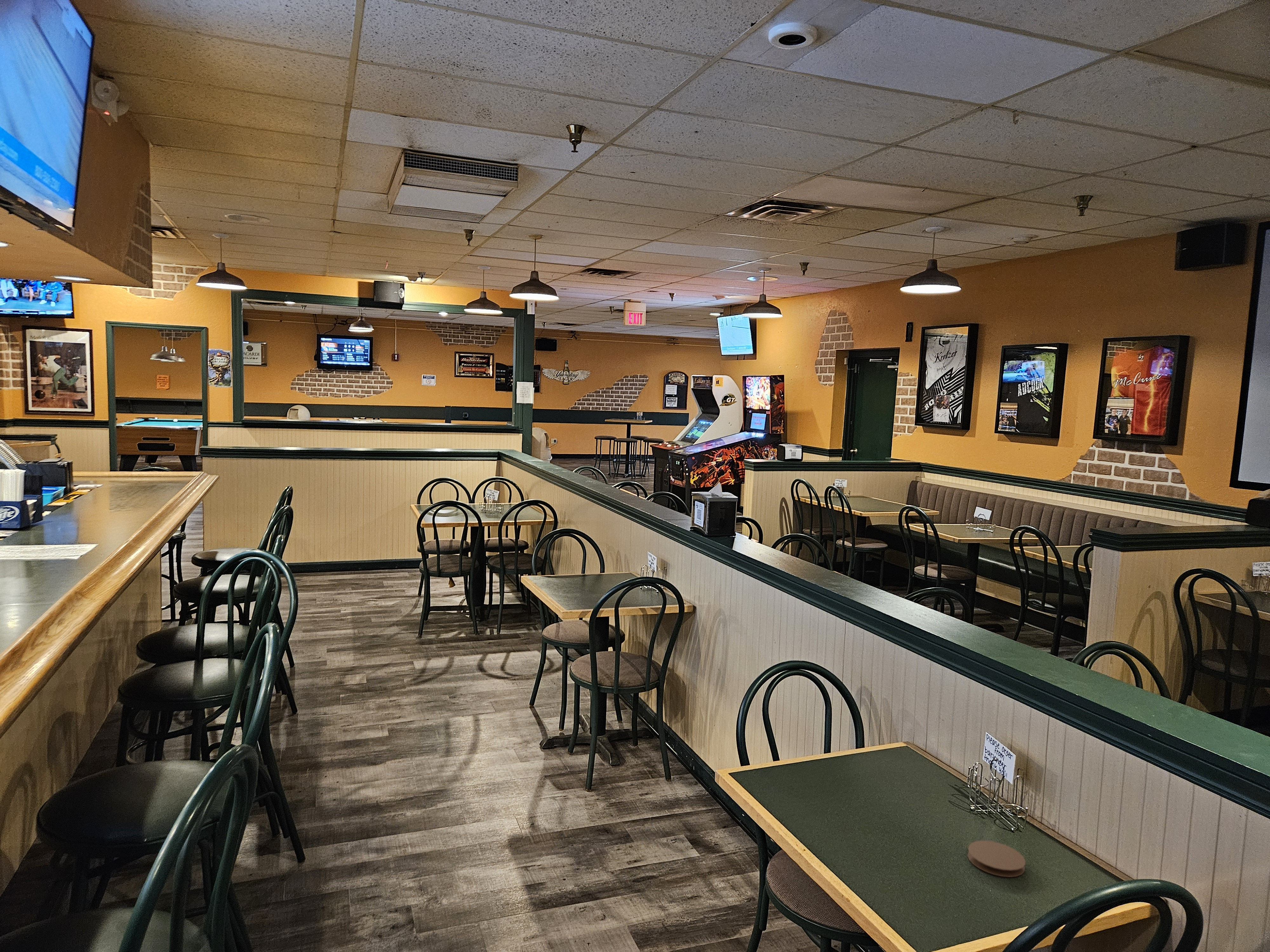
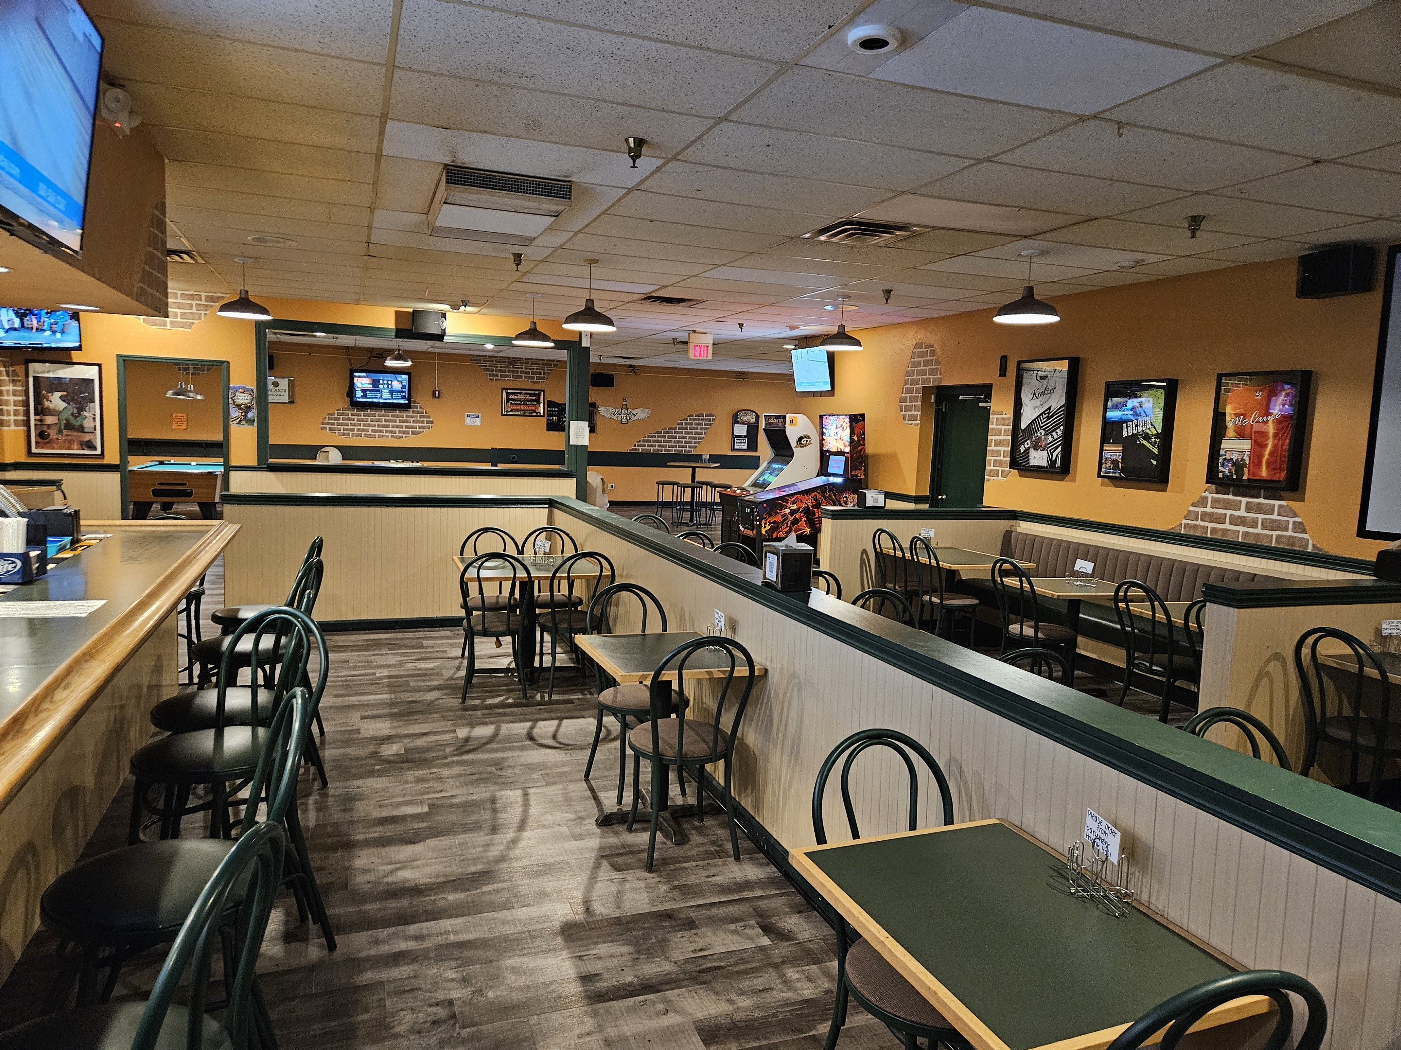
- coaster [967,840,1026,877]
